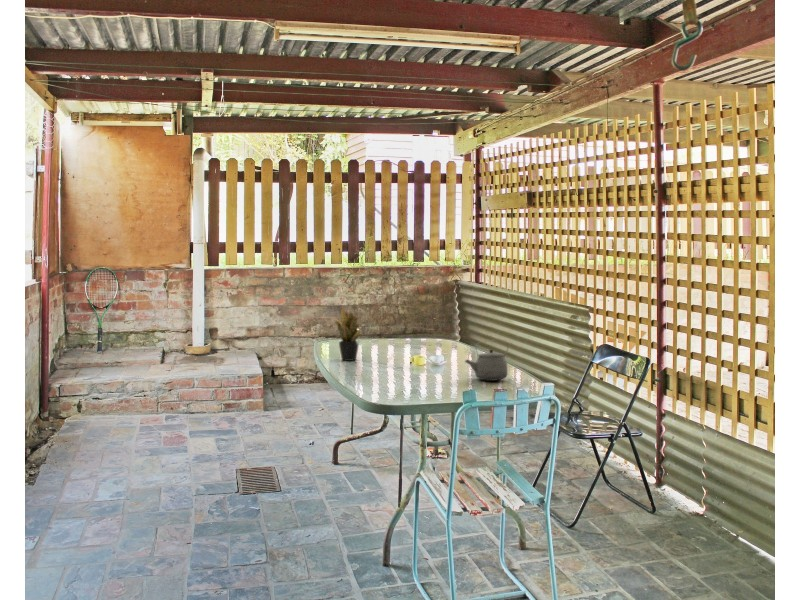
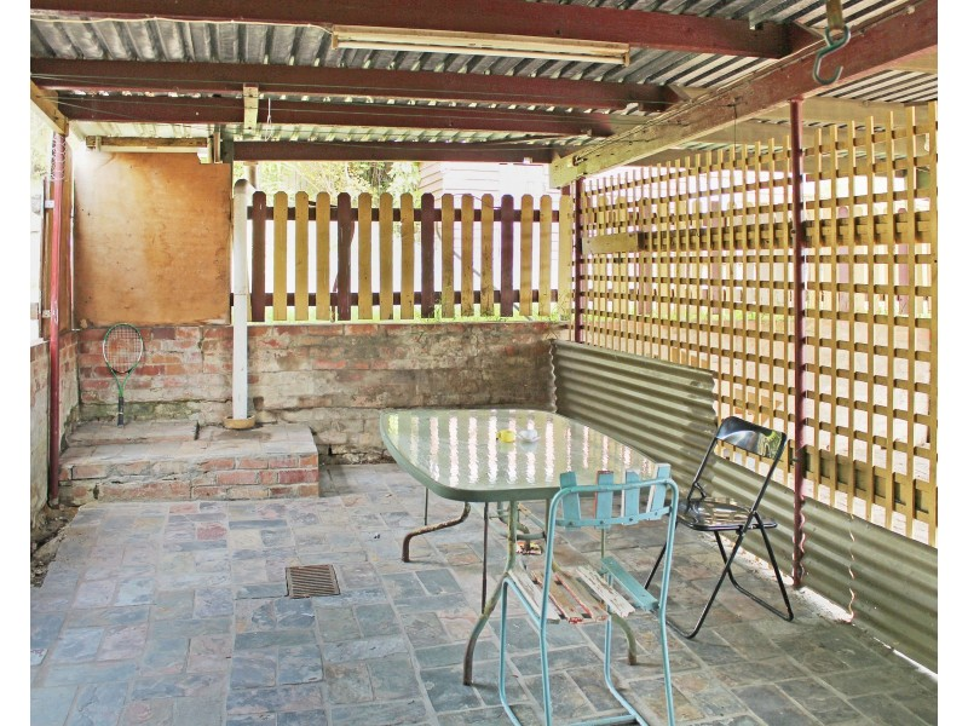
- potted plant [332,306,366,362]
- tea kettle [464,339,509,382]
